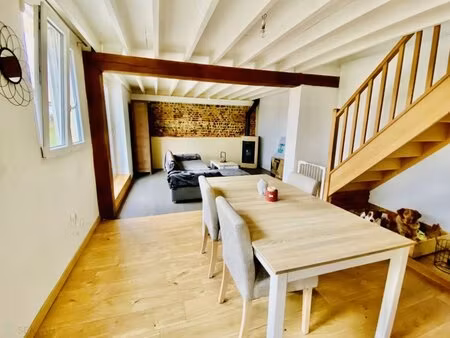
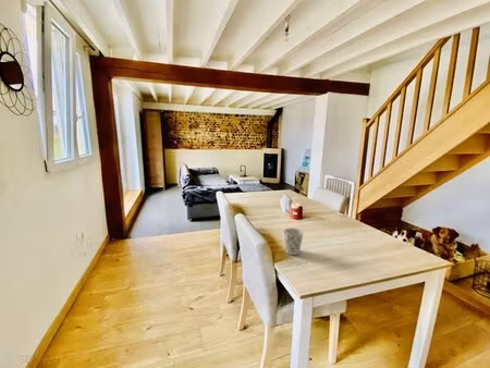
+ cup [283,226,305,256]
